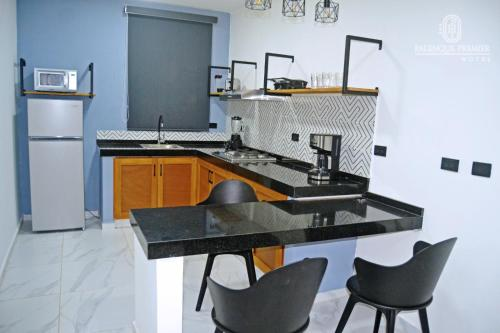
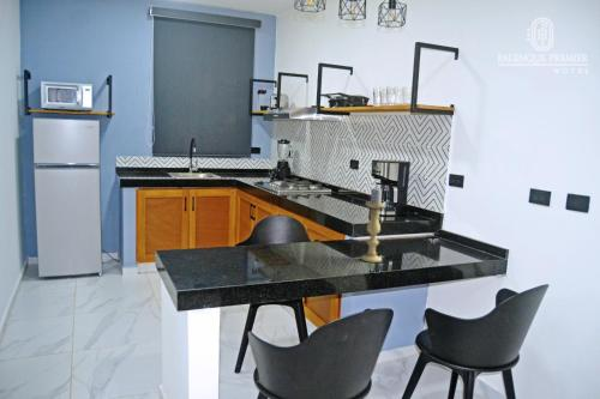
+ candle holder [360,187,386,264]
